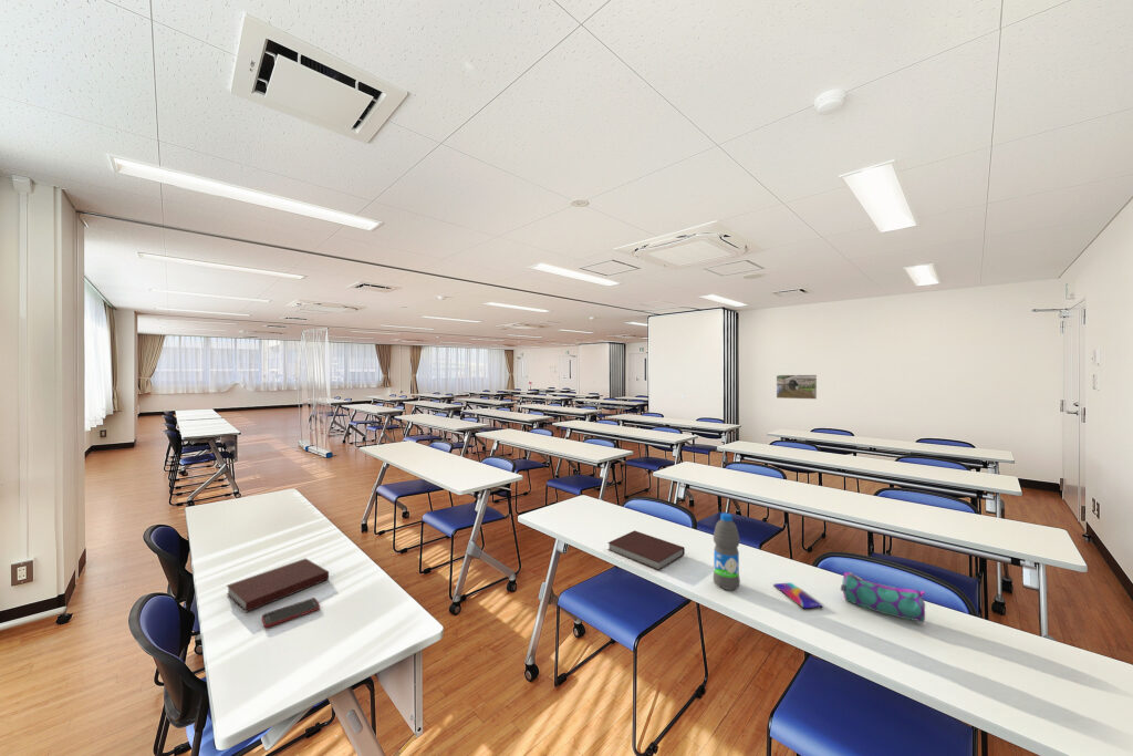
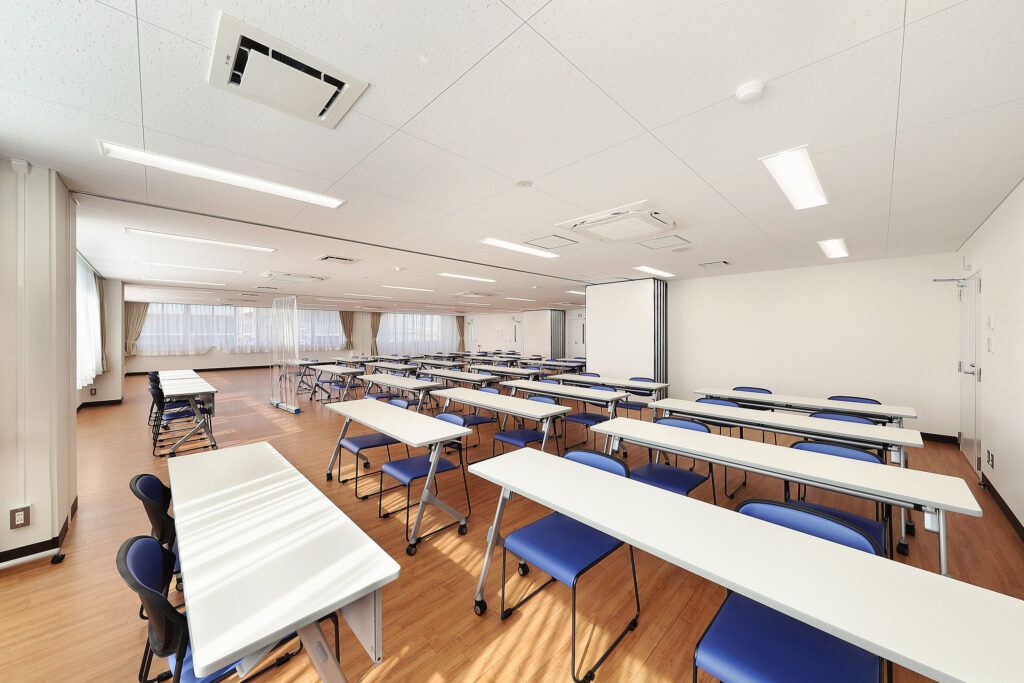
- notebook [606,530,686,571]
- notebook [226,558,330,613]
- water bottle [711,512,741,591]
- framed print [776,374,818,401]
- cell phone [261,597,321,629]
- smartphone [772,581,824,610]
- pencil case [840,571,926,624]
